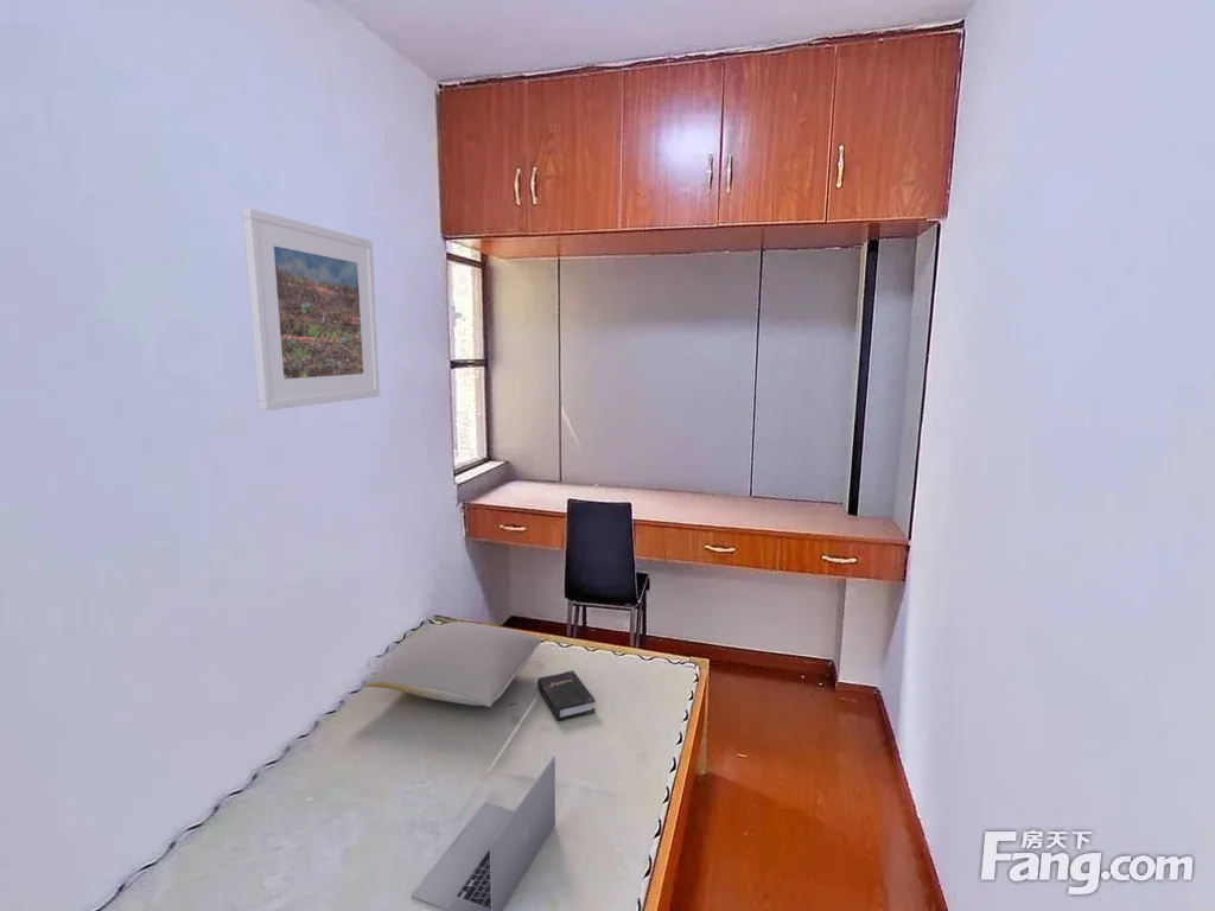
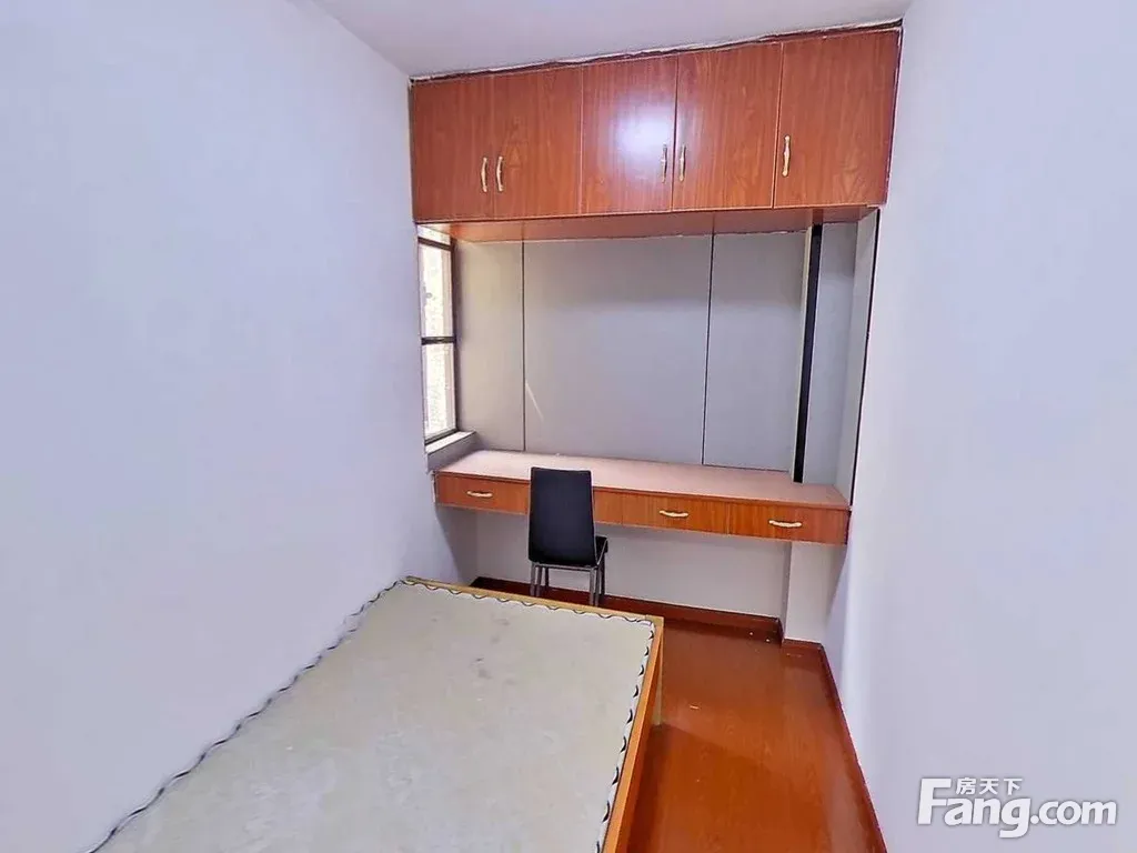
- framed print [241,208,381,412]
- pillow [364,622,542,708]
- laptop [411,756,556,911]
- hardback book [536,669,596,722]
